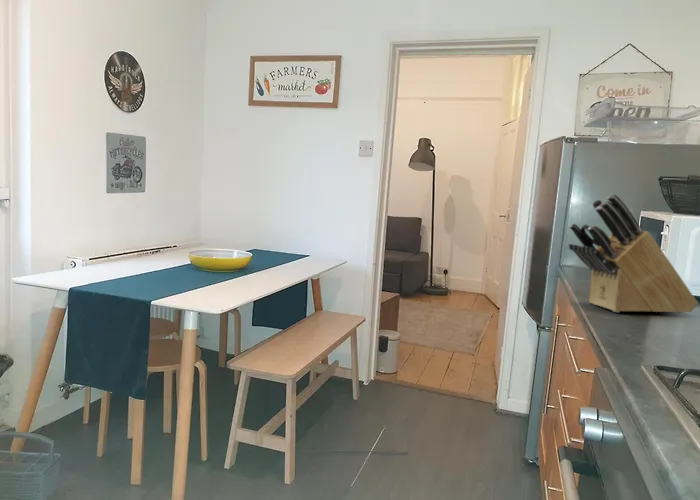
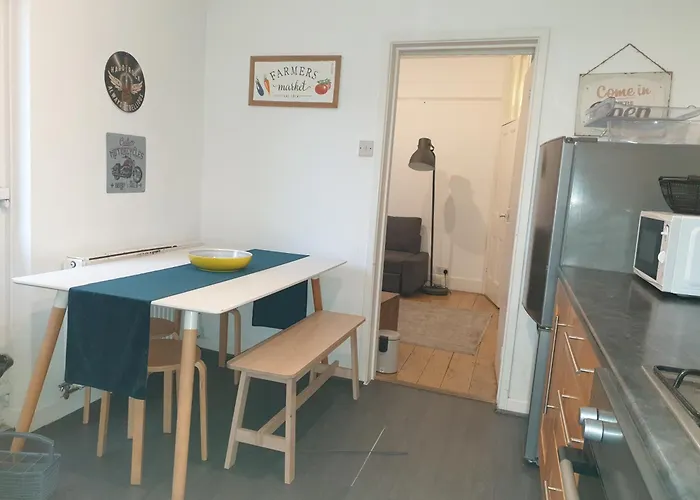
- knife block [568,193,699,314]
